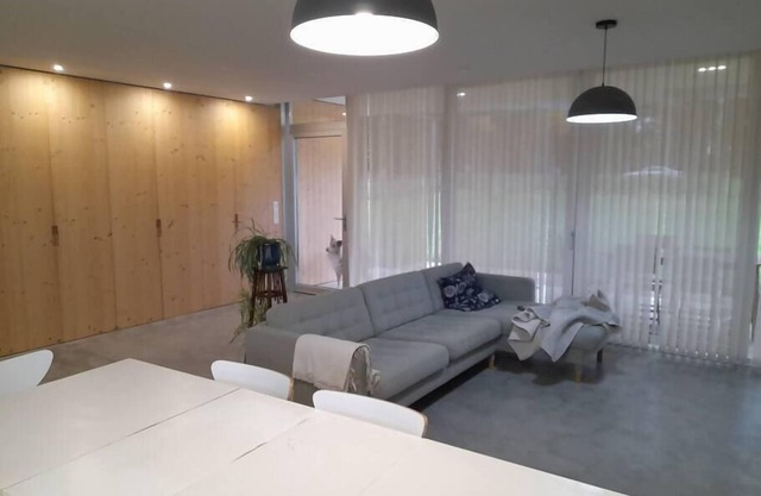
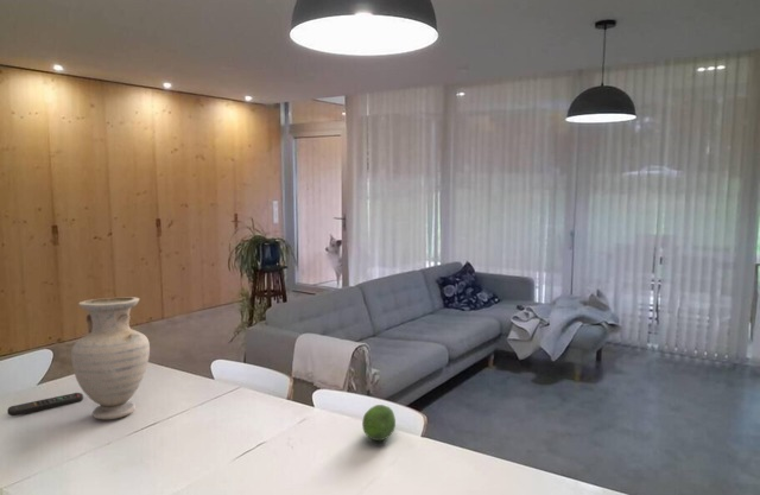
+ vase [70,296,151,420]
+ remote control [6,392,84,417]
+ fruit [361,404,397,442]
